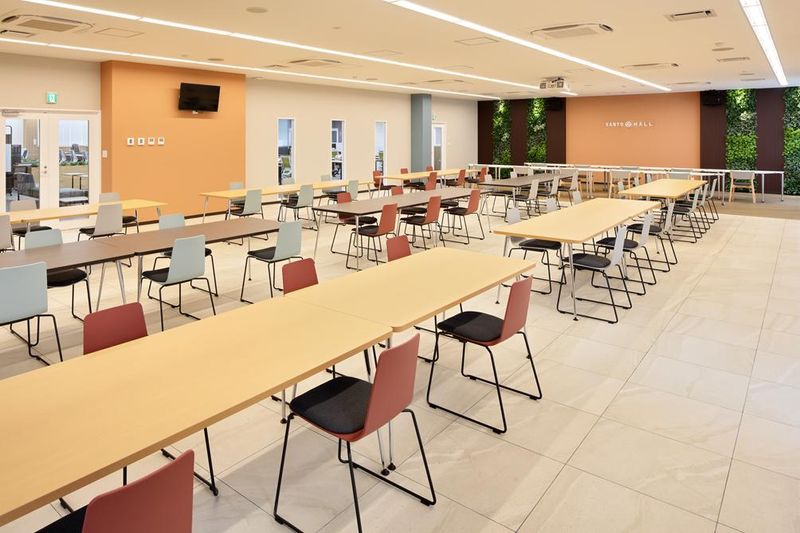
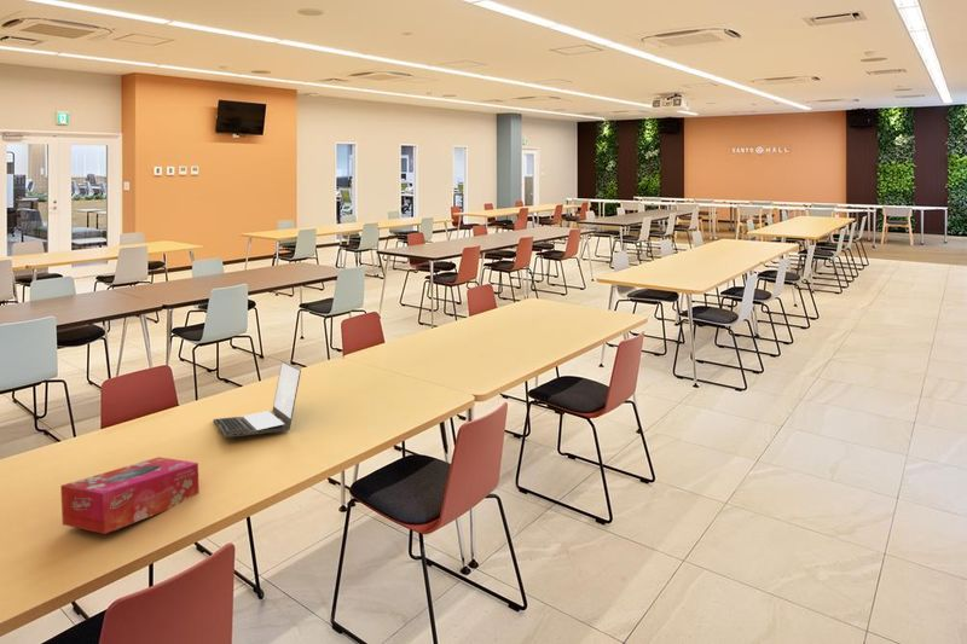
+ laptop [213,360,302,439]
+ tissue box [59,456,201,535]
